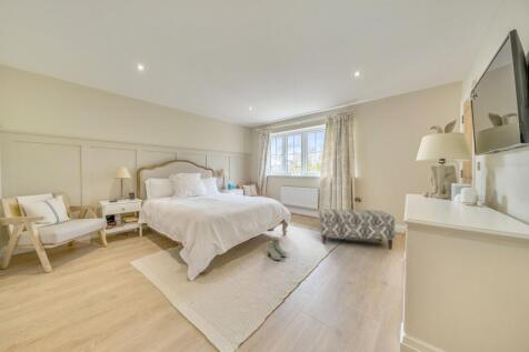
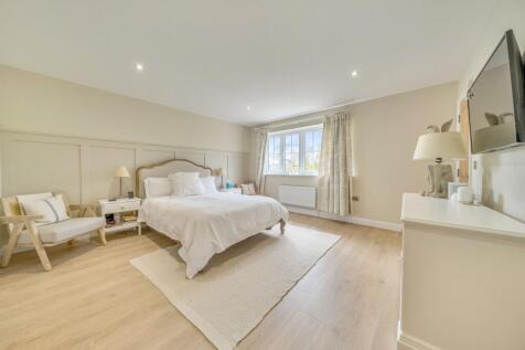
- boots [266,237,287,261]
- bench [318,208,396,251]
